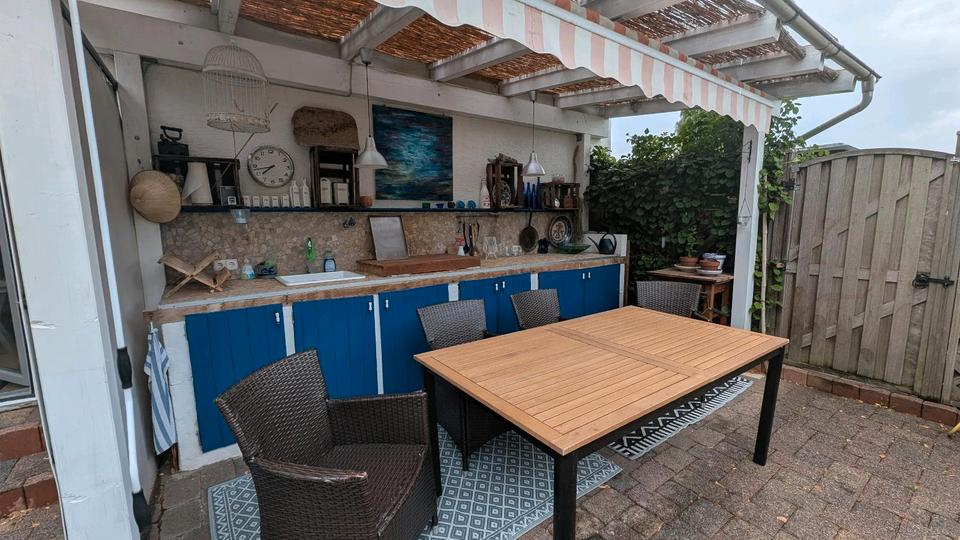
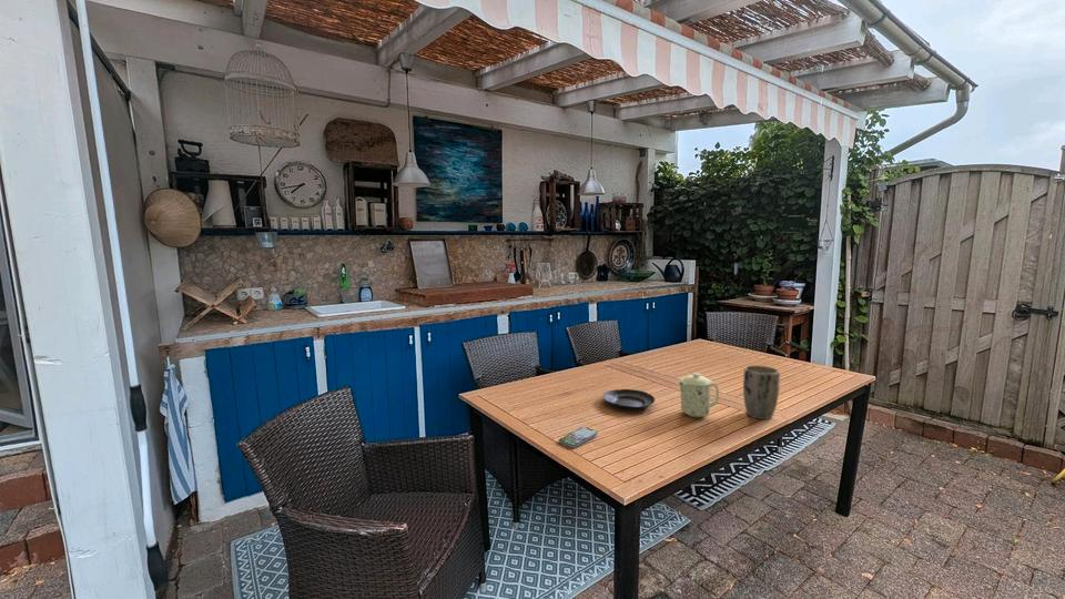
+ mug [677,372,720,418]
+ tart tin [602,388,656,410]
+ plant pot [742,364,781,420]
+ smartphone [558,426,598,448]
